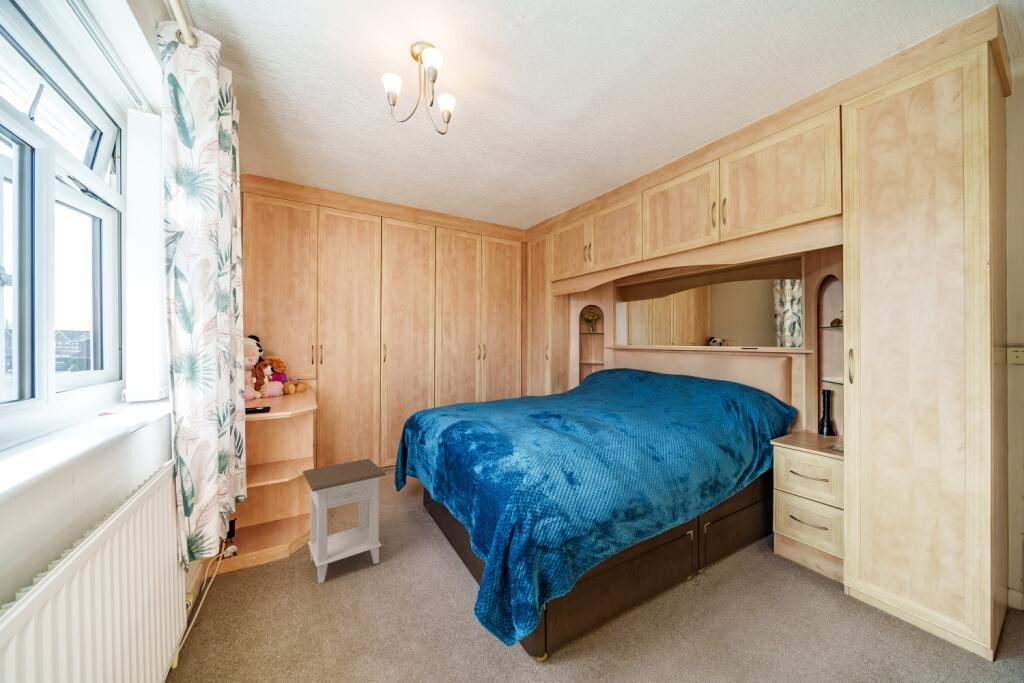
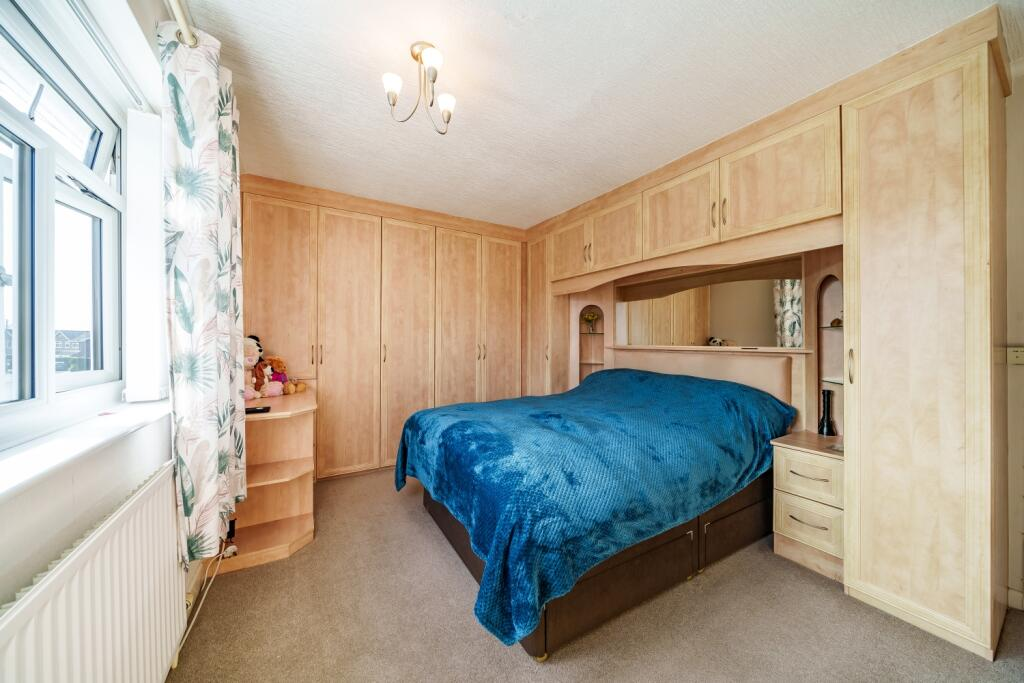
- nightstand [302,458,387,585]
